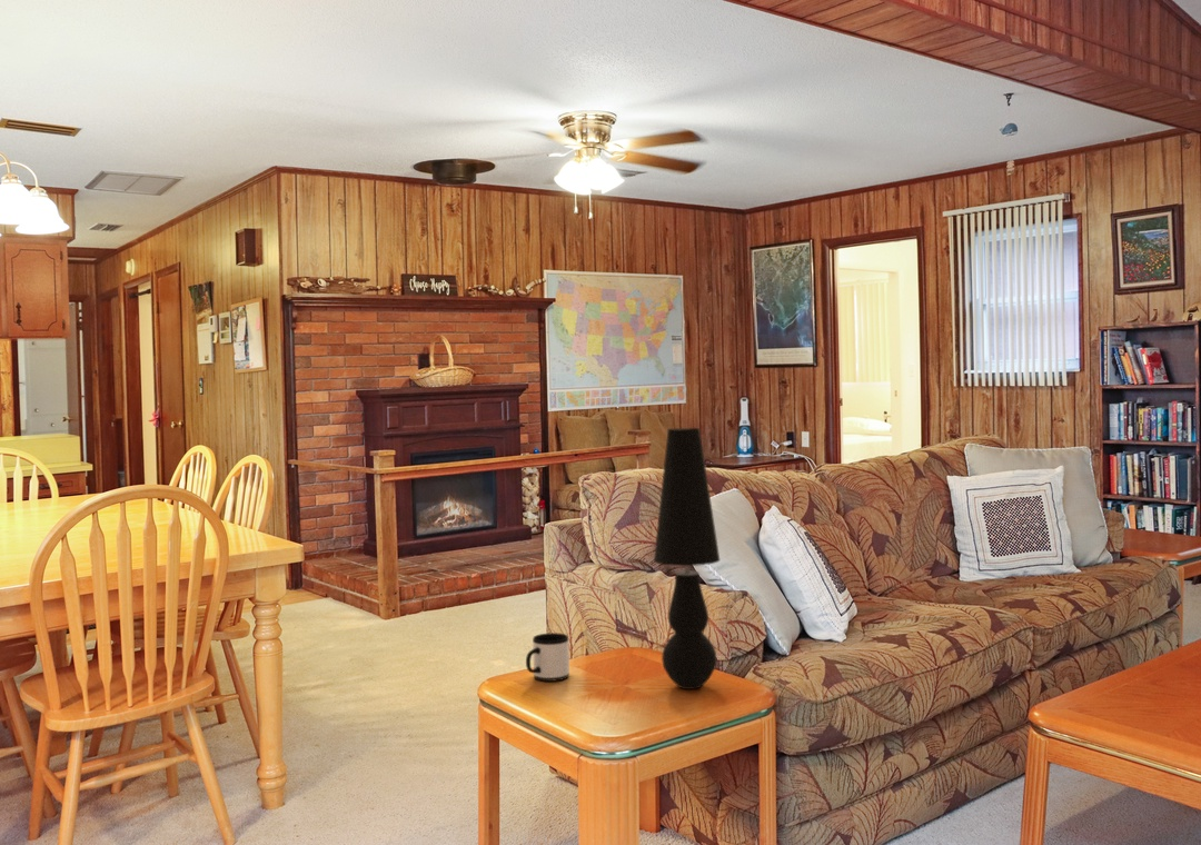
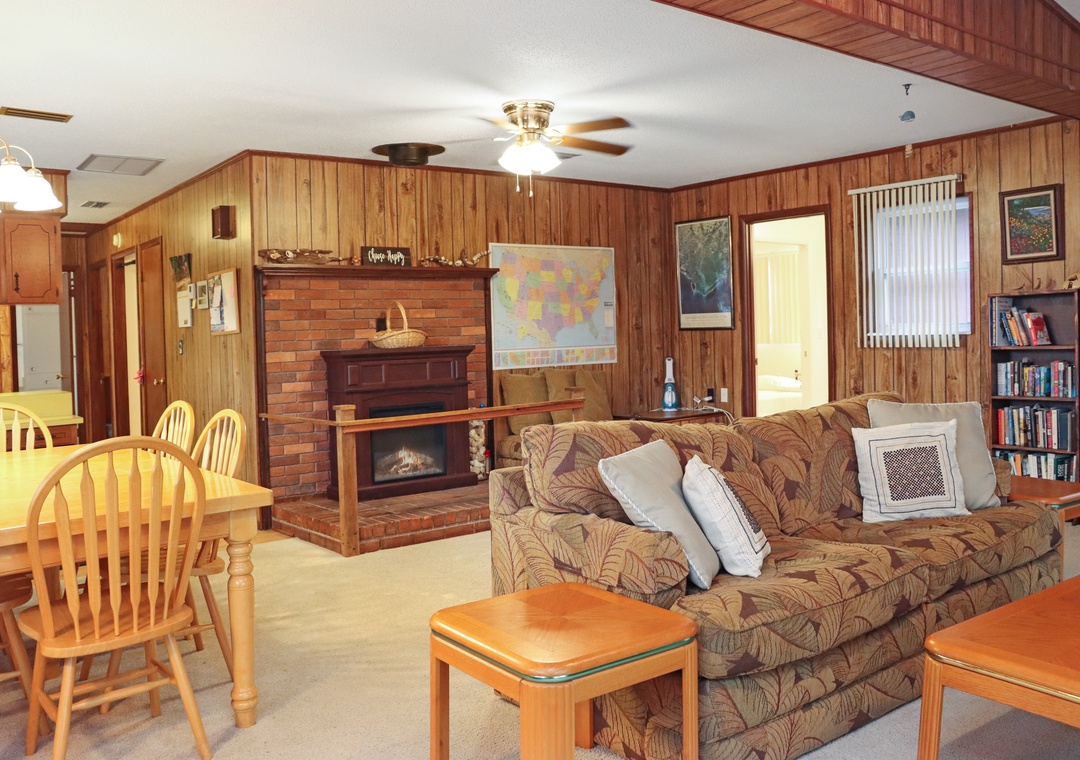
- table lamp [653,427,722,690]
- mug [525,632,570,683]
